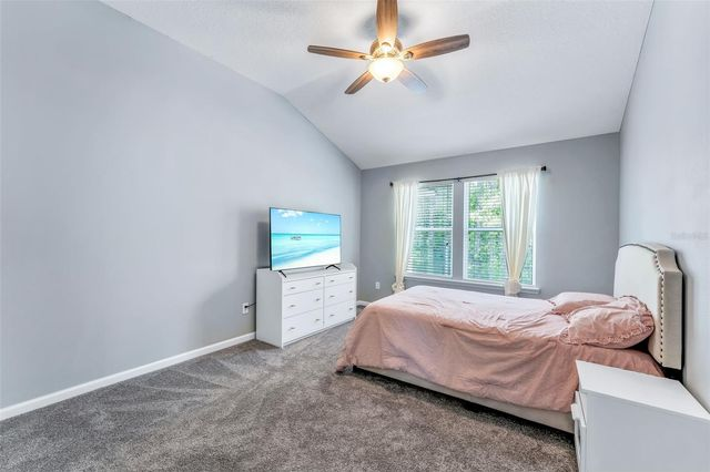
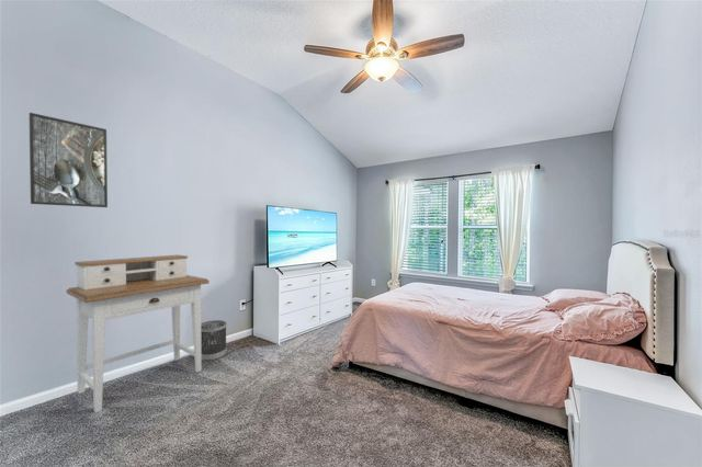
+ wastebasket [201,319,228,362]
+ desk [65,254,211,413]
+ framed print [29,112,109,208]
